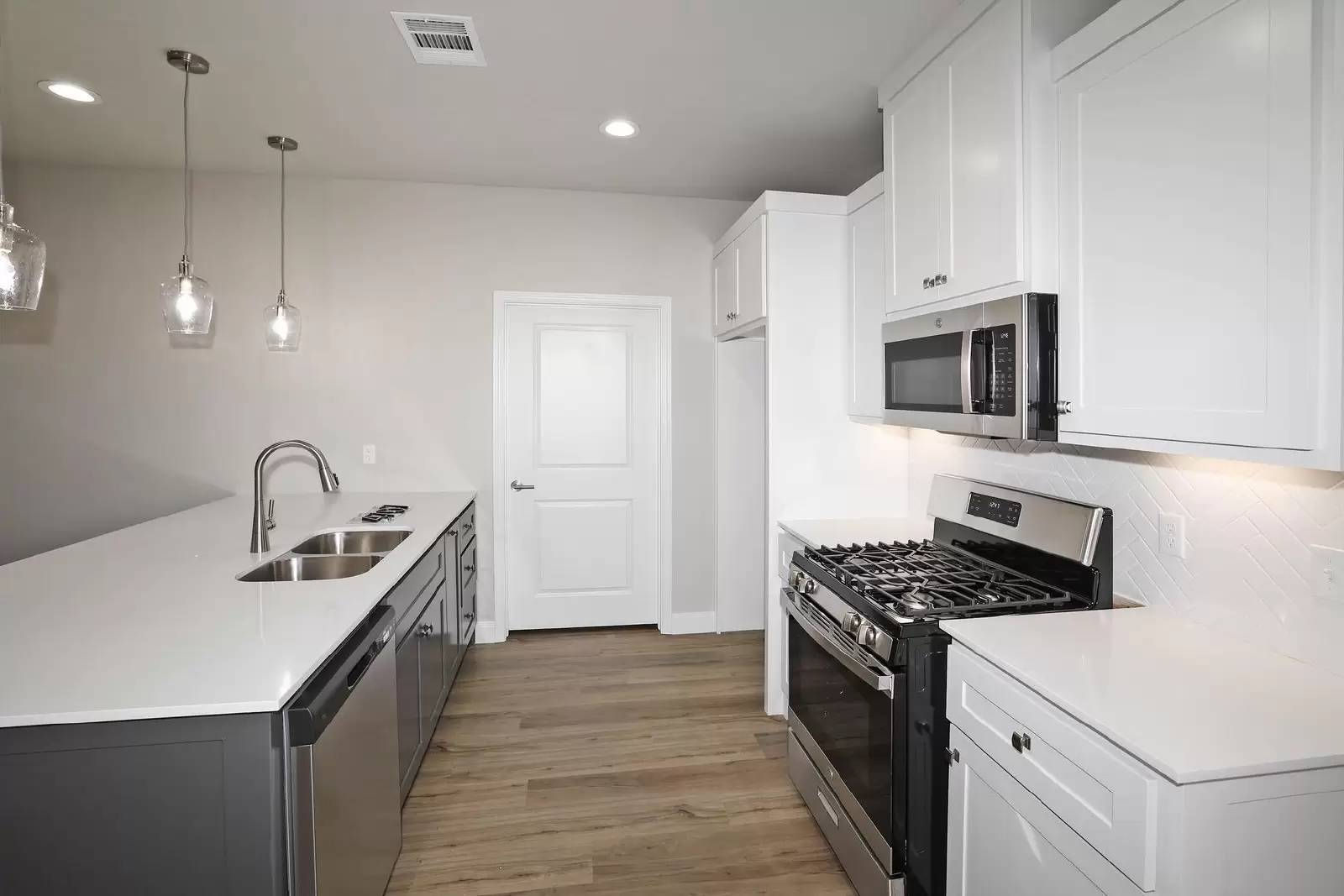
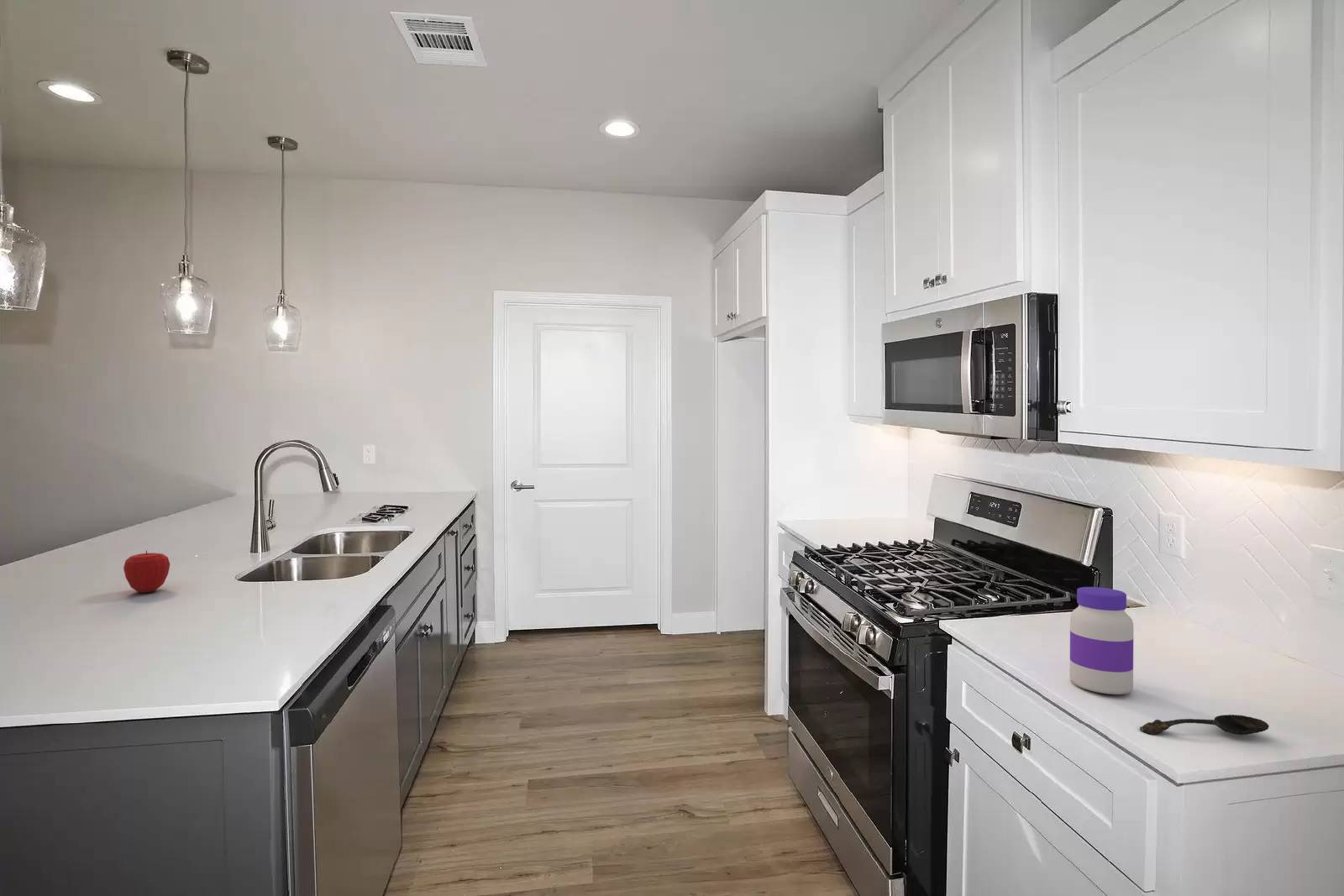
+ jar [1069,586,1134,695]
+ apple [123,550,171,594]
+ spoon [1139,714,1269,736]
